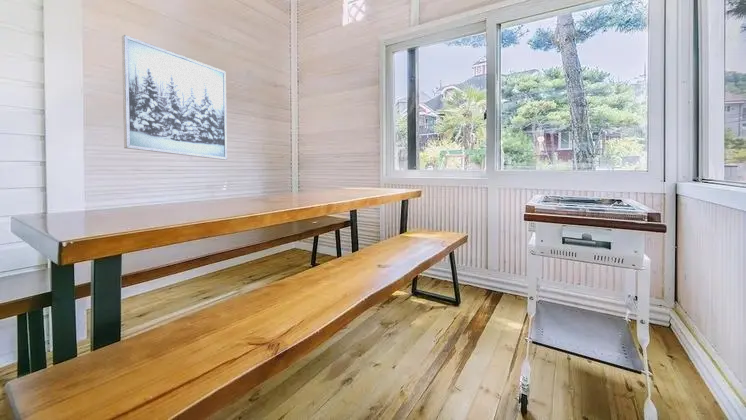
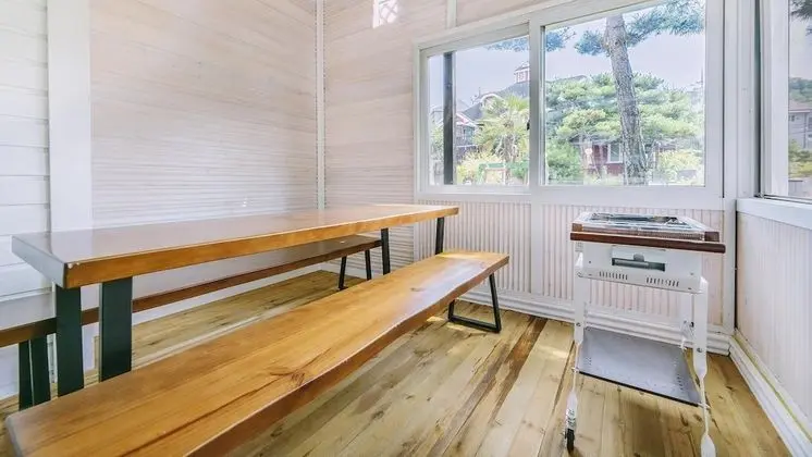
- wall art [121,34,228,161]
